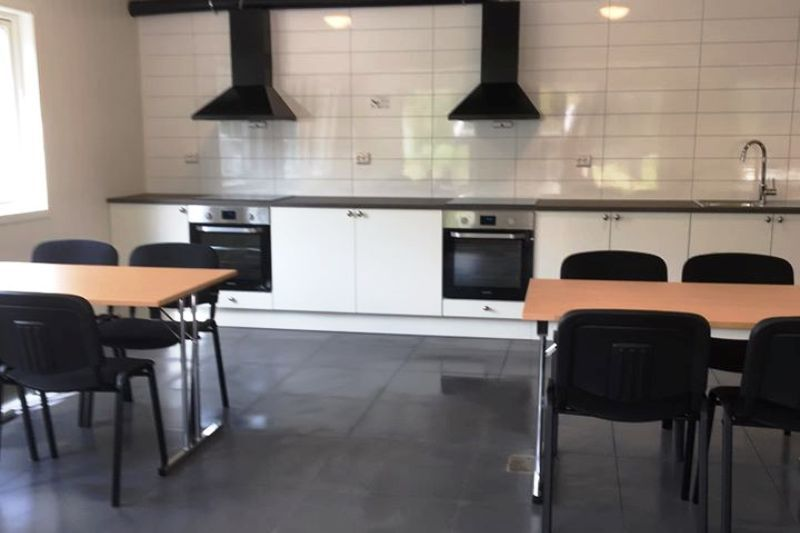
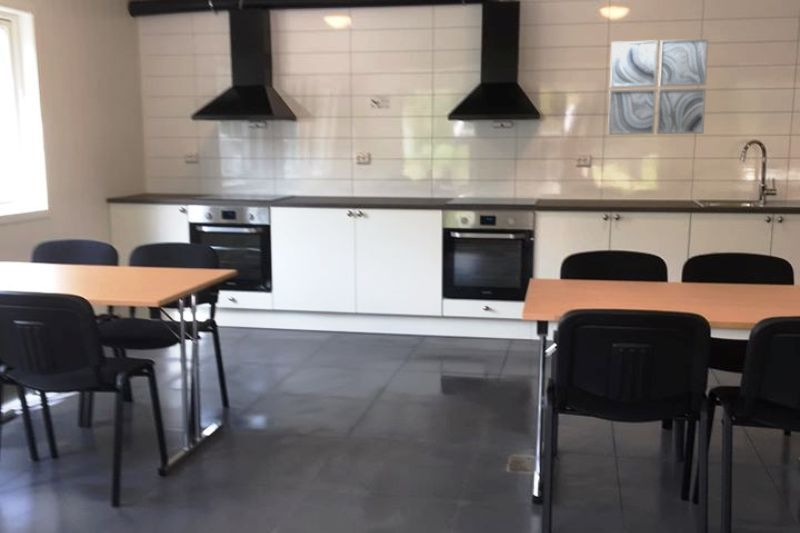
+ wall art [607,38,709,136]
